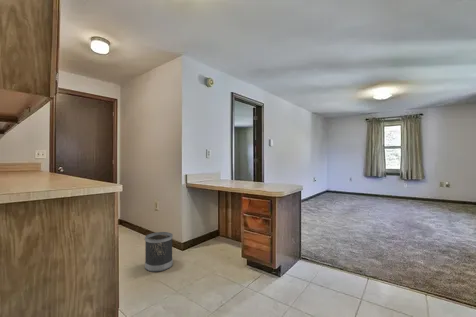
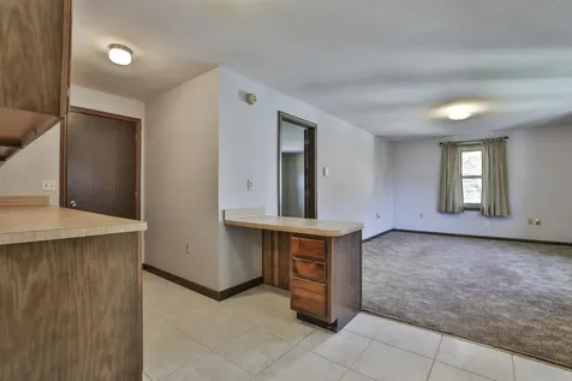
- wastebasket [144,231,174,273]
